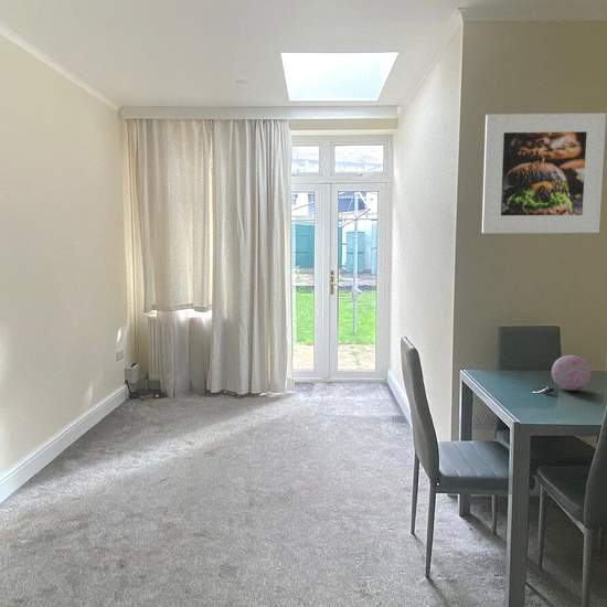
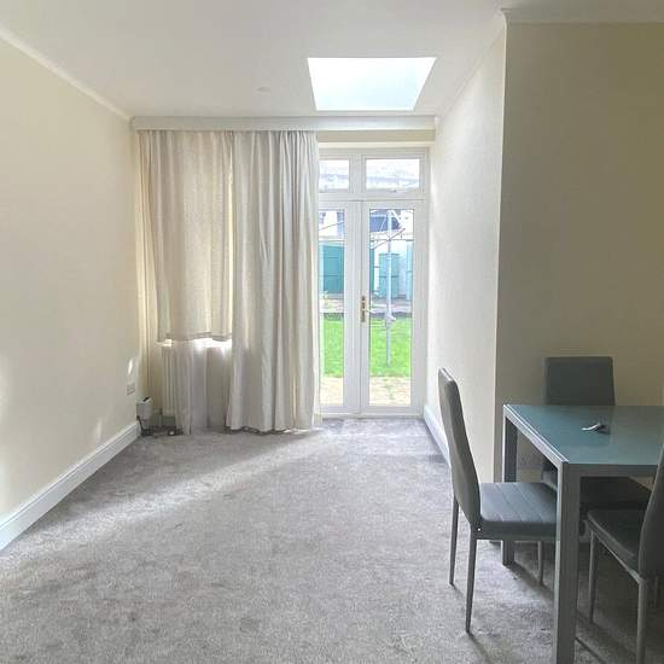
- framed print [481,113,607,234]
- decorative orb [551,354,592,392]
